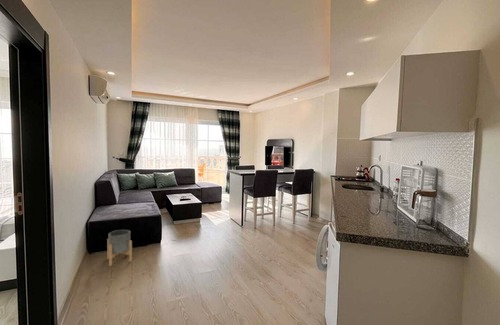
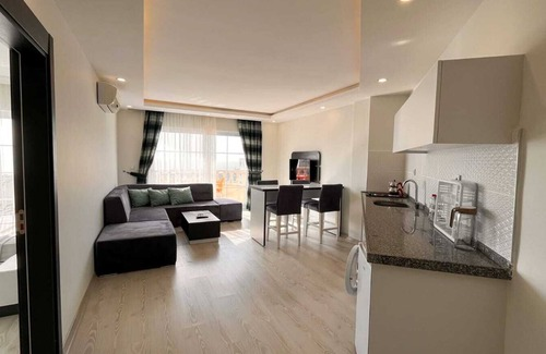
- planter [106,229,133,267]
